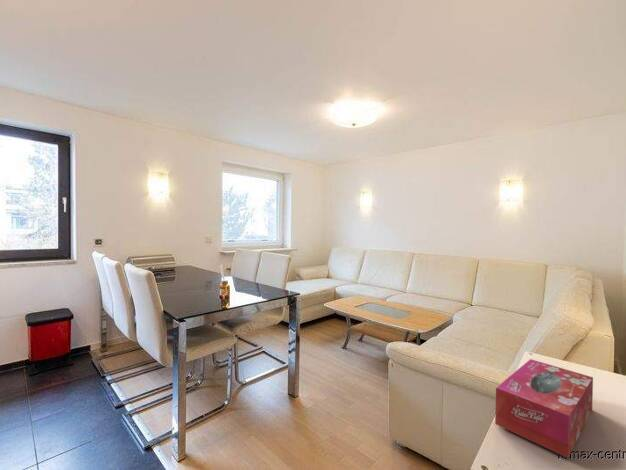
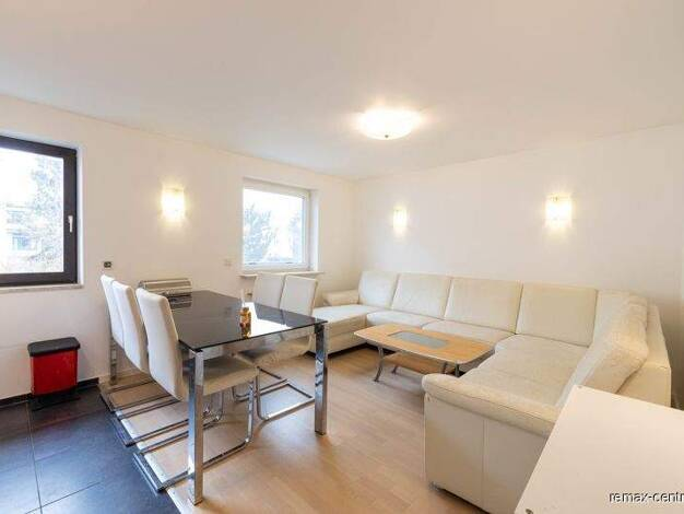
- tissue box [494,358,594,459]
